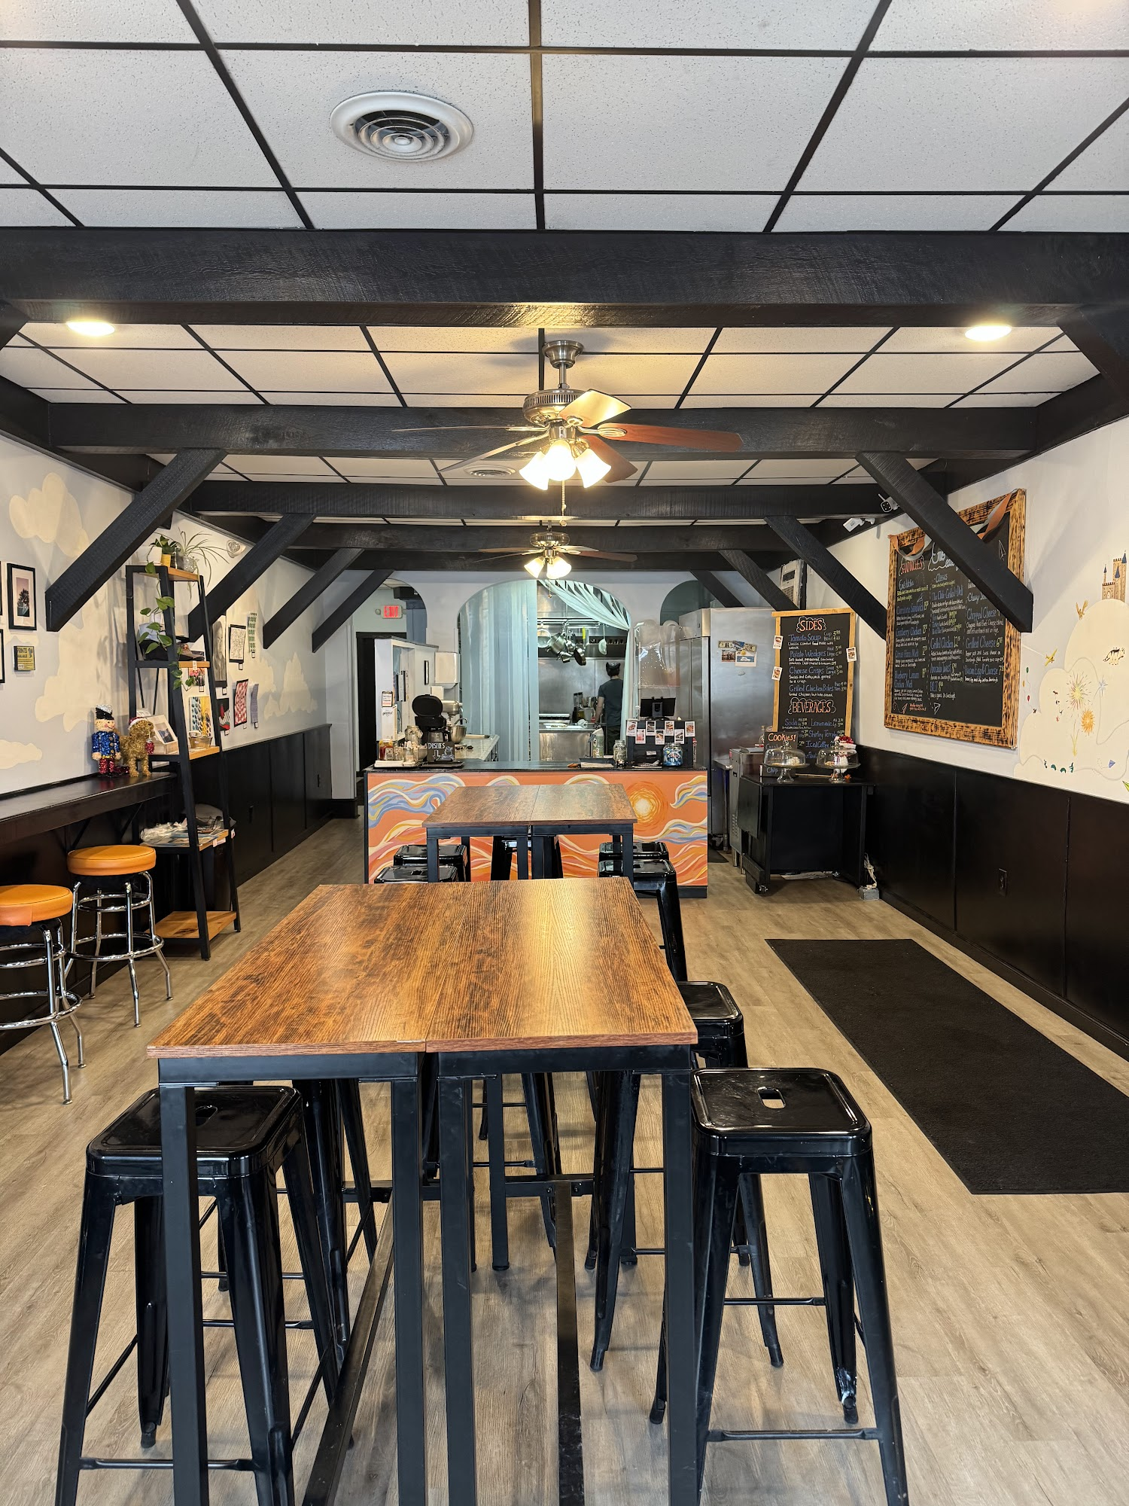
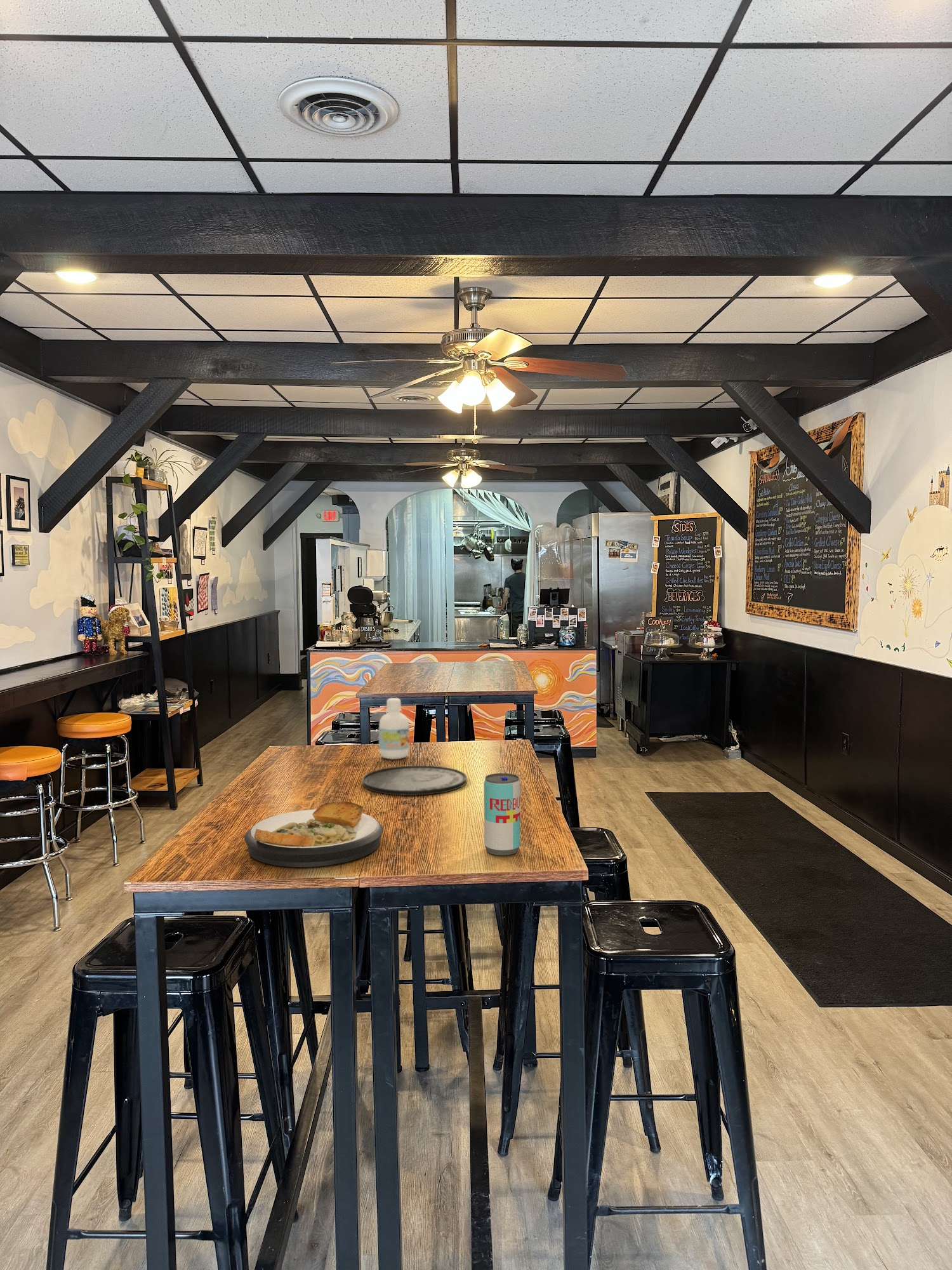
+ beverage can [484,773,521,856]
+ plate [362,765,467,796]
+ bottle [378,697,410,760]
+ plate [244,801,384,867]
